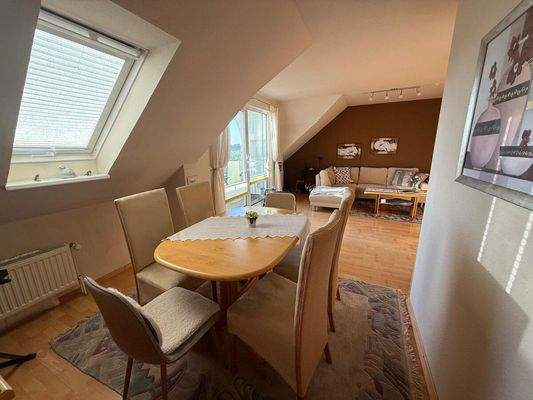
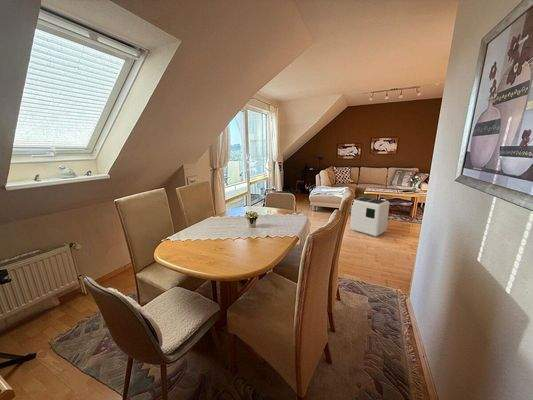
+ air purifier [349,196,390,237]
